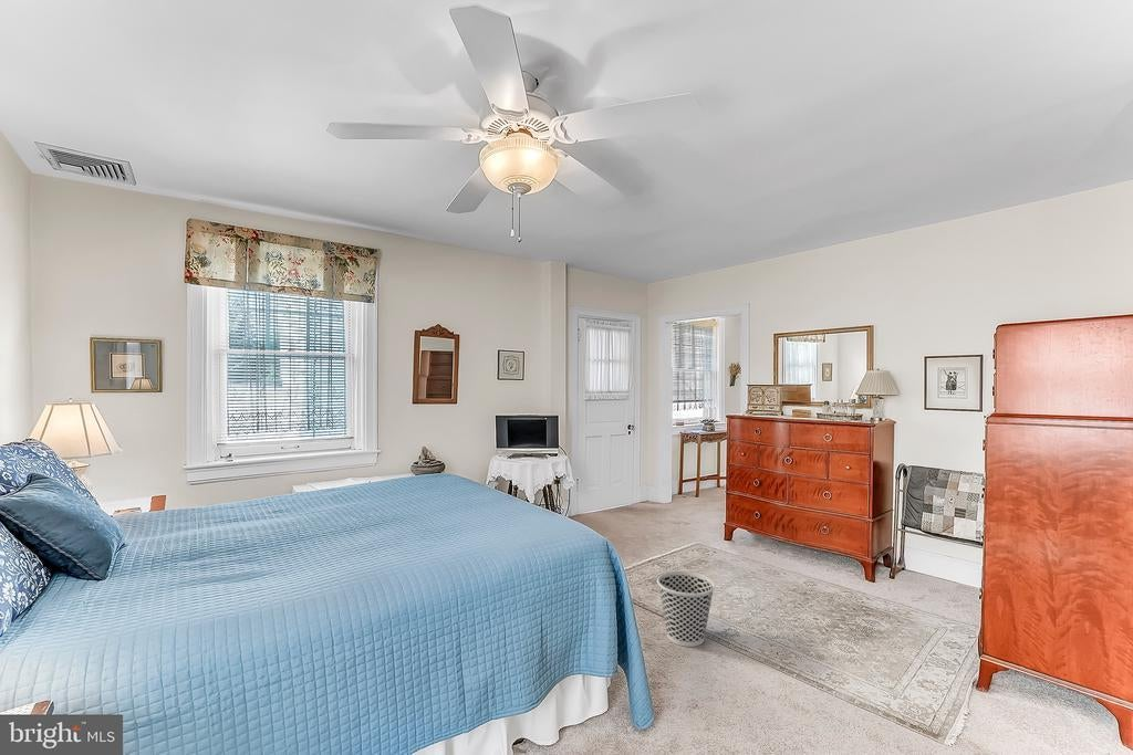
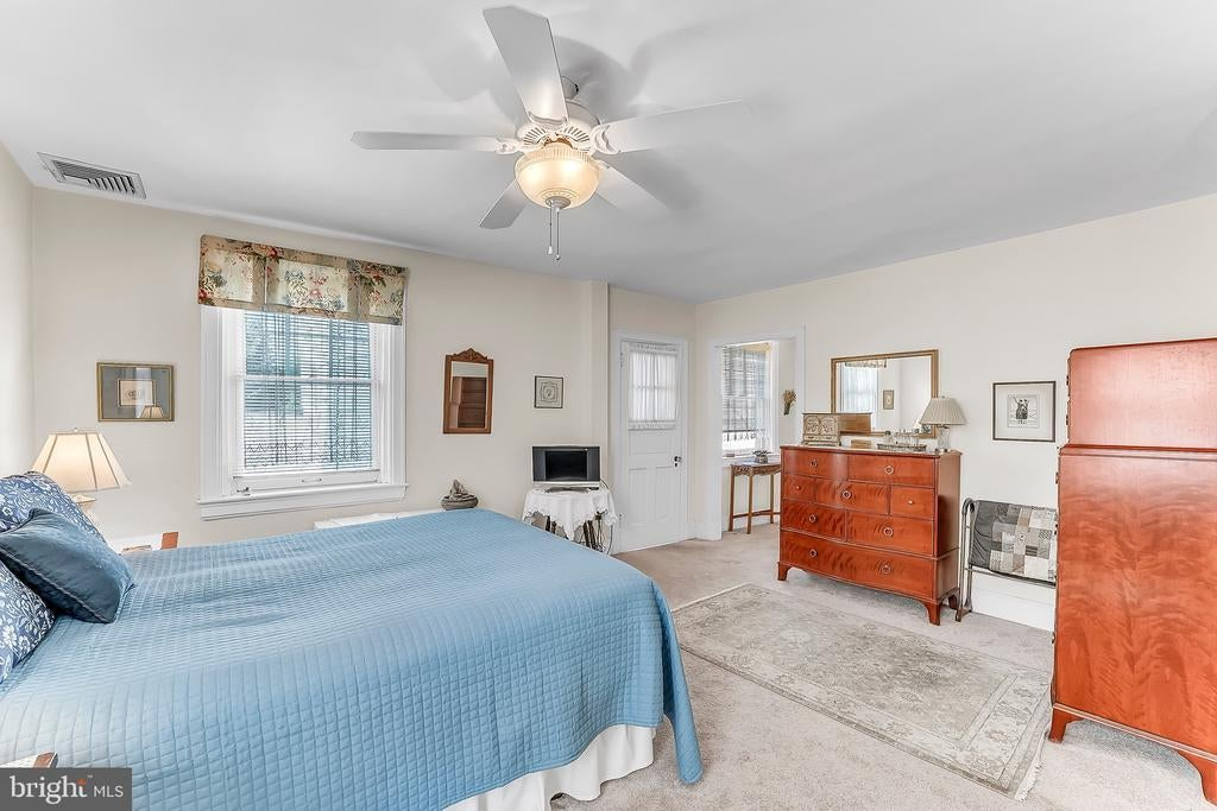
- wastebasket [656,570,716,648]
